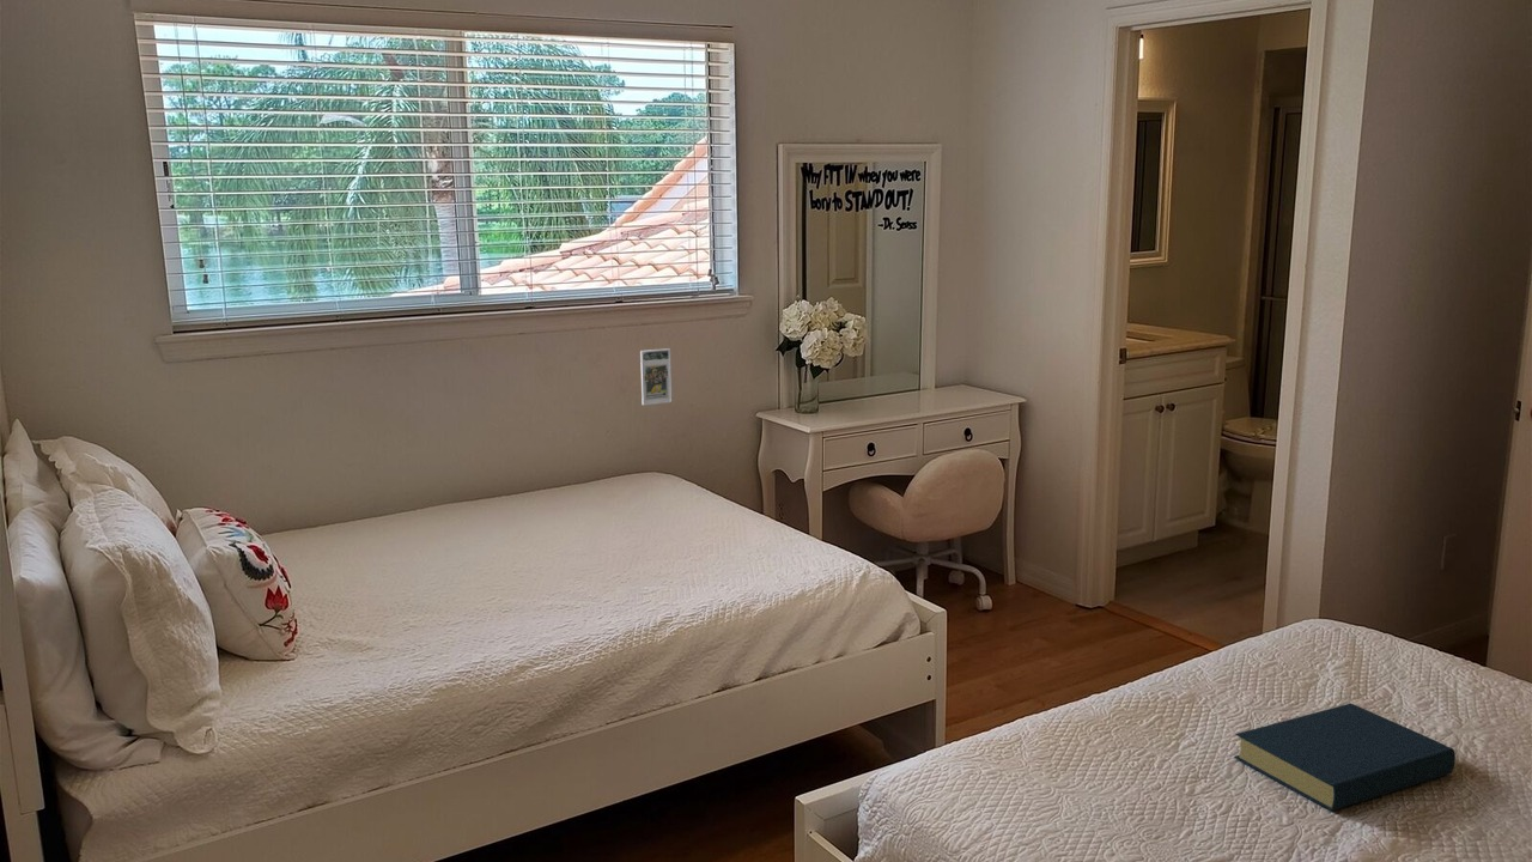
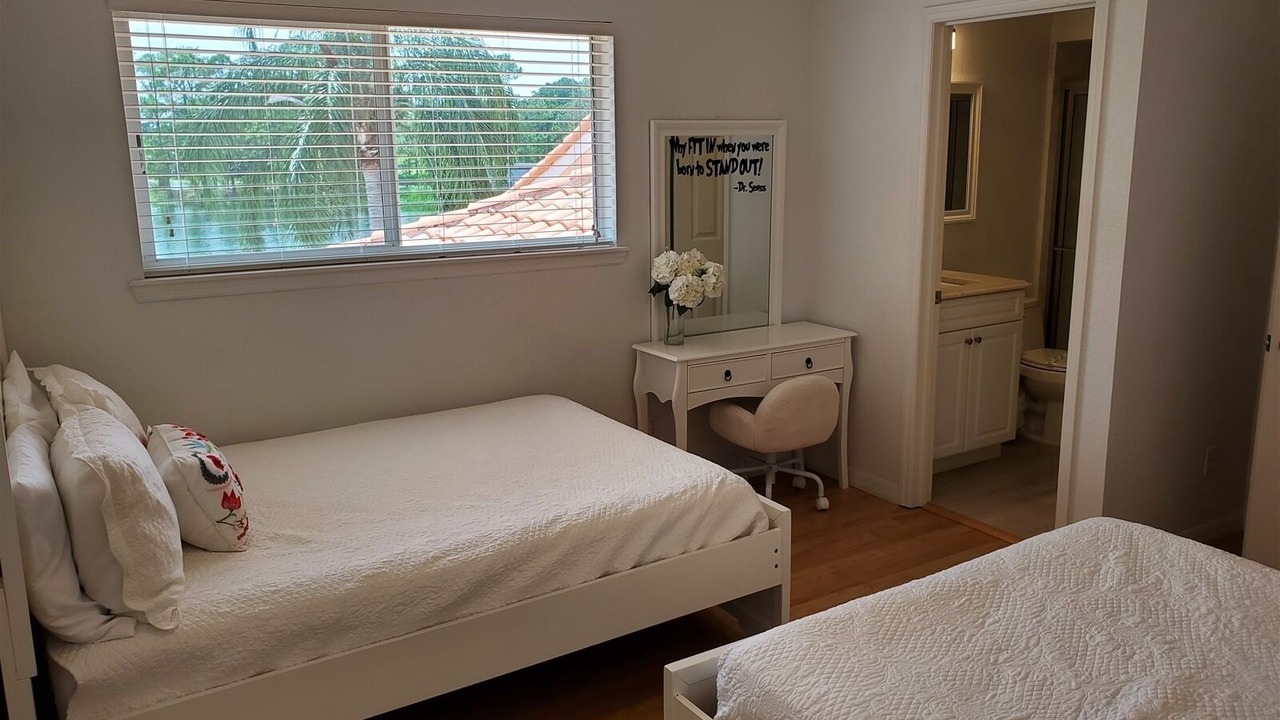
- trading card [639,347,673,406]
- hardback book [1233,703,1457,812]
